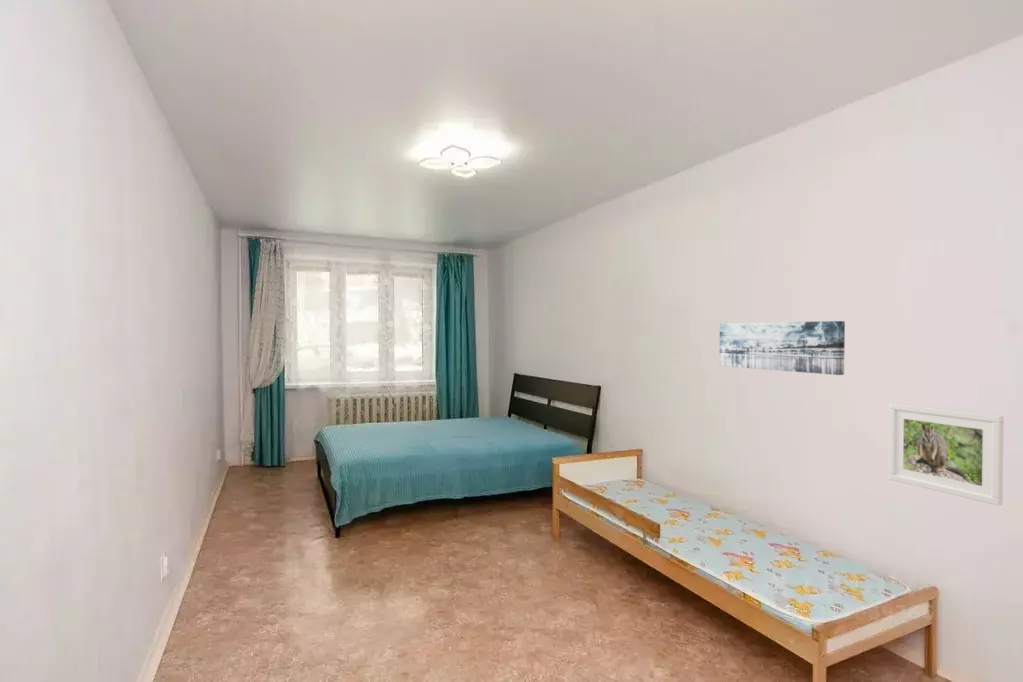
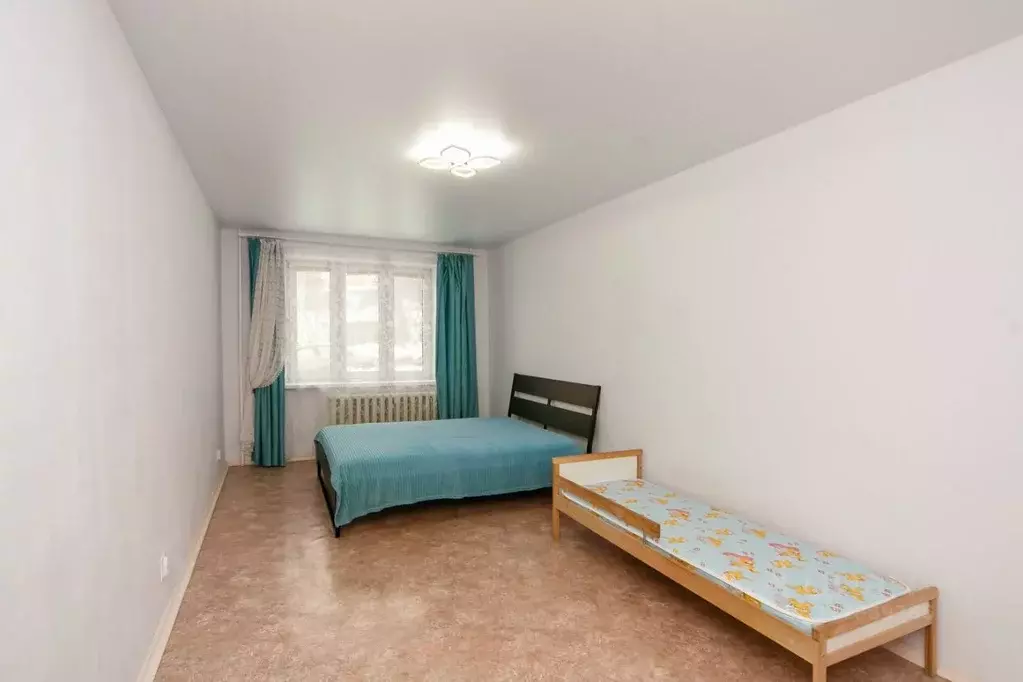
- wall art [719,320,846,376]
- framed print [888,402,1005,506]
